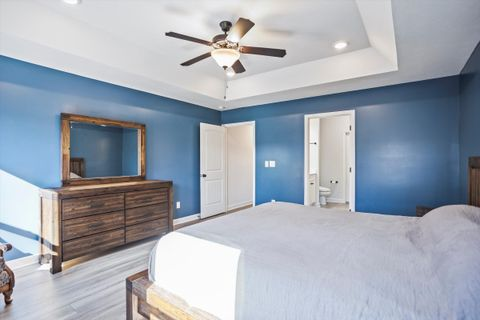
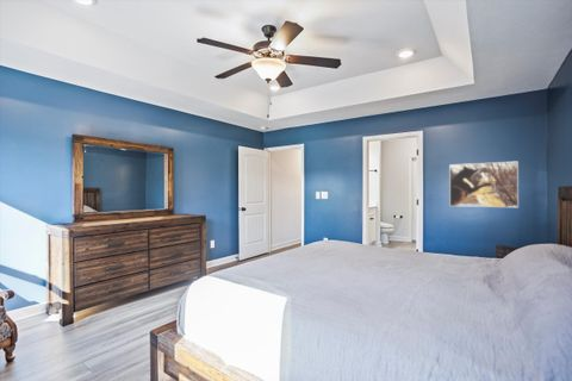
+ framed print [448,161,520,208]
